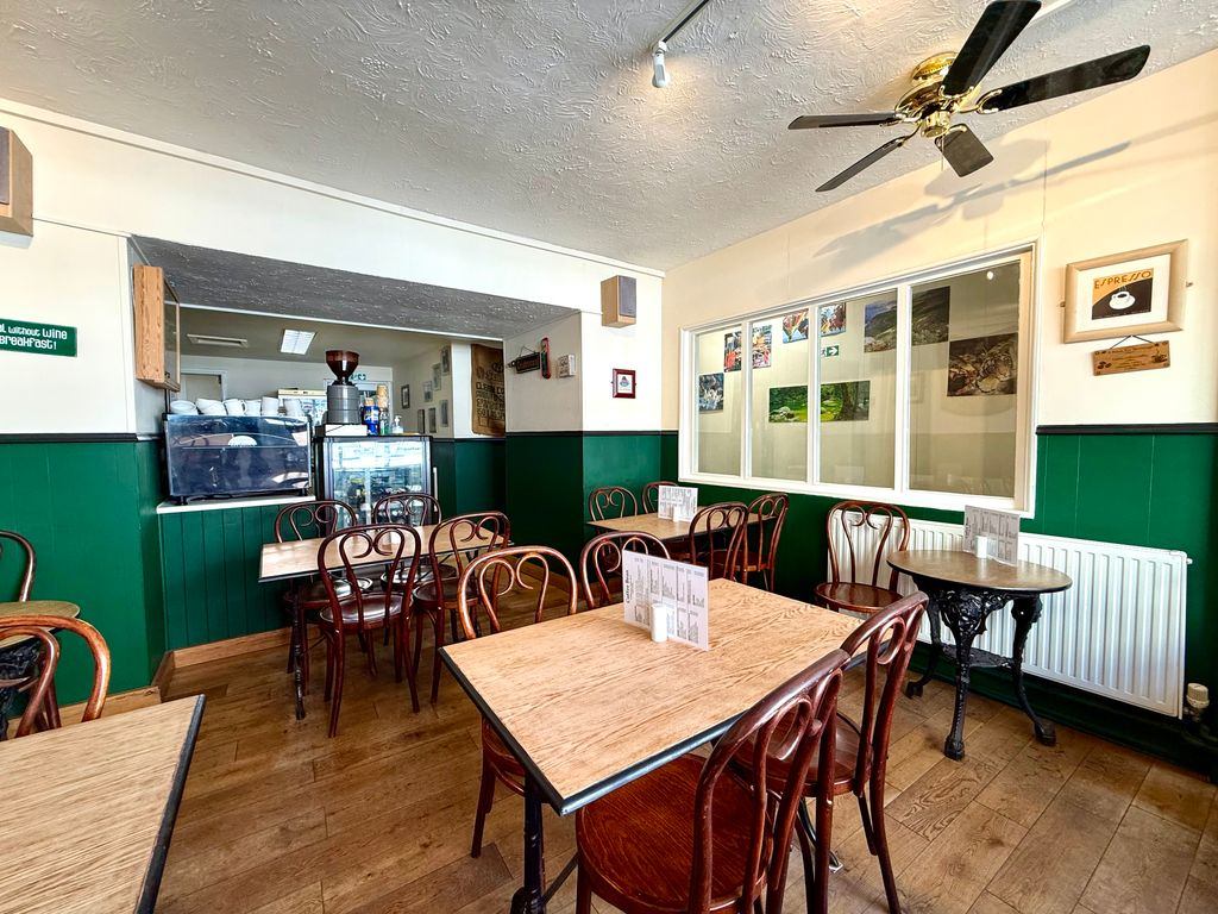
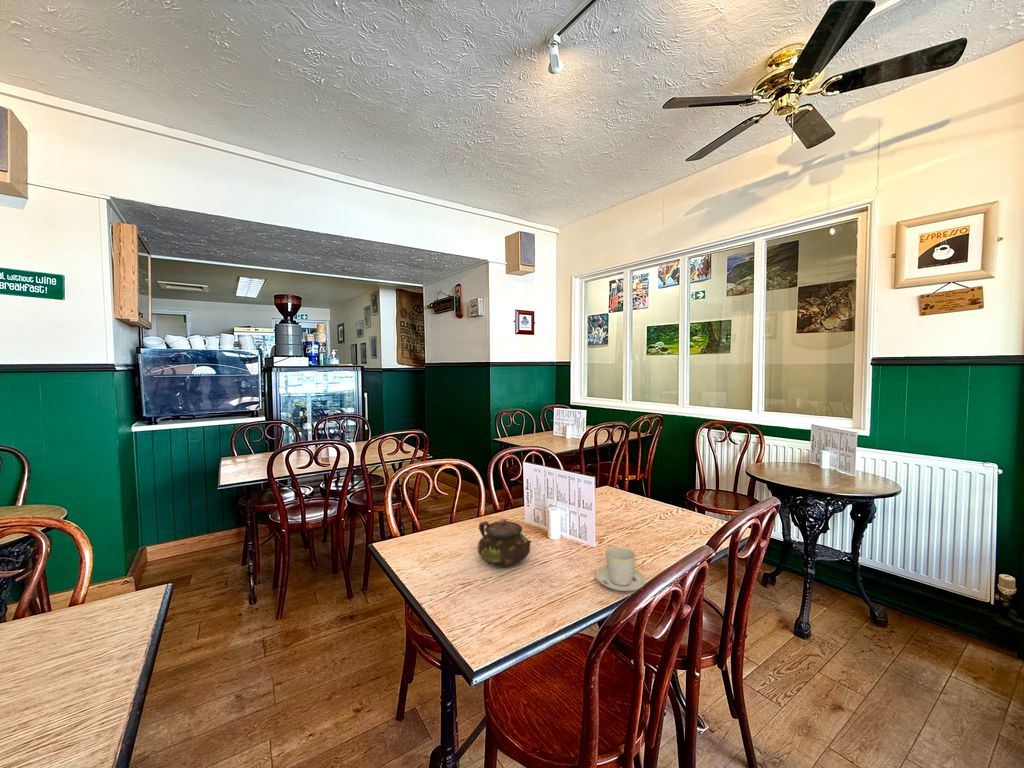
+ teacup [595,545,647,592]
+ teapot [477,518,533,568]
